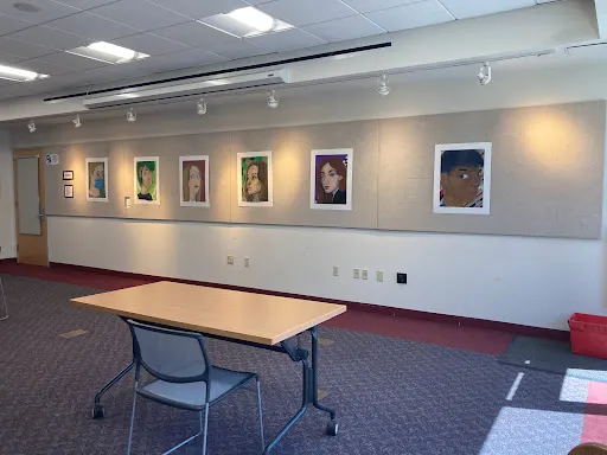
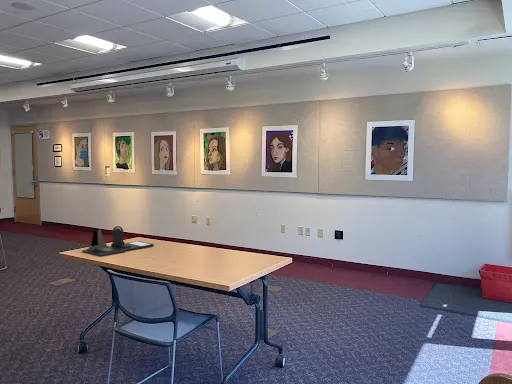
+ desk organizer [82,225,155,258]
